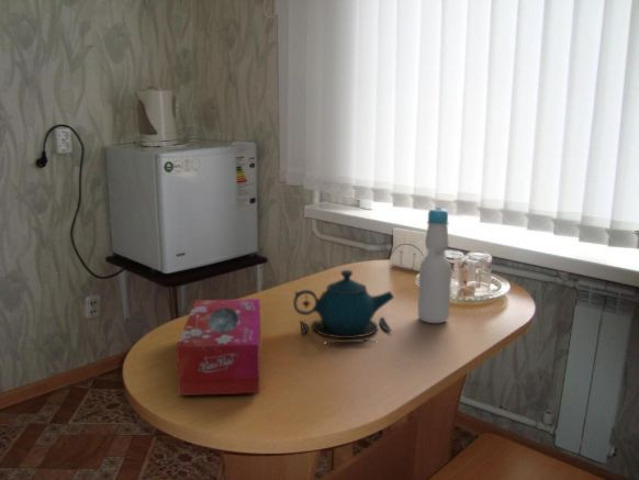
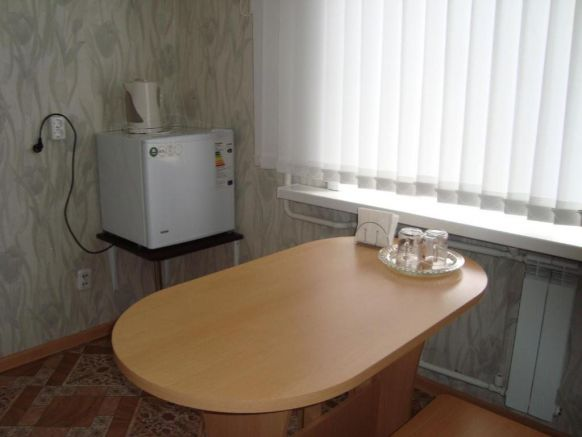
- bottle [417,206,452,324]
- tissue box [176,298,261,397]
- teapot [292,269,395,345]
